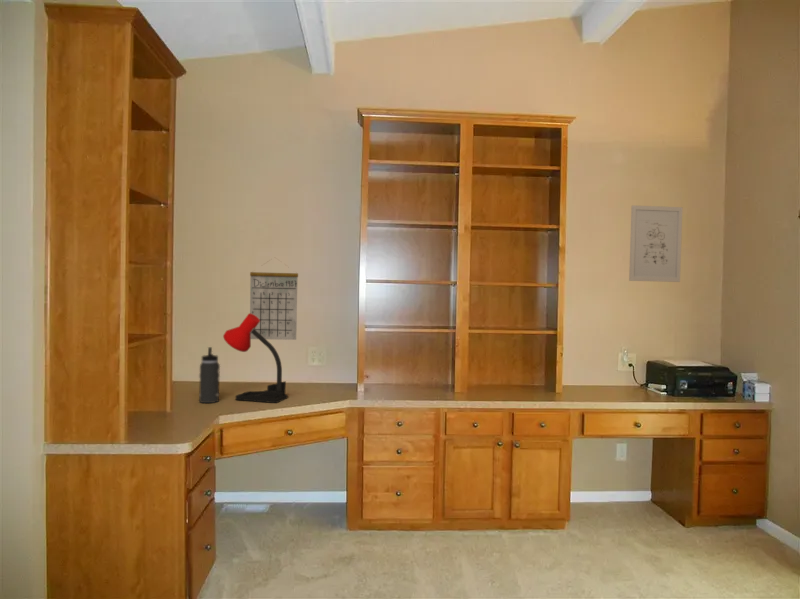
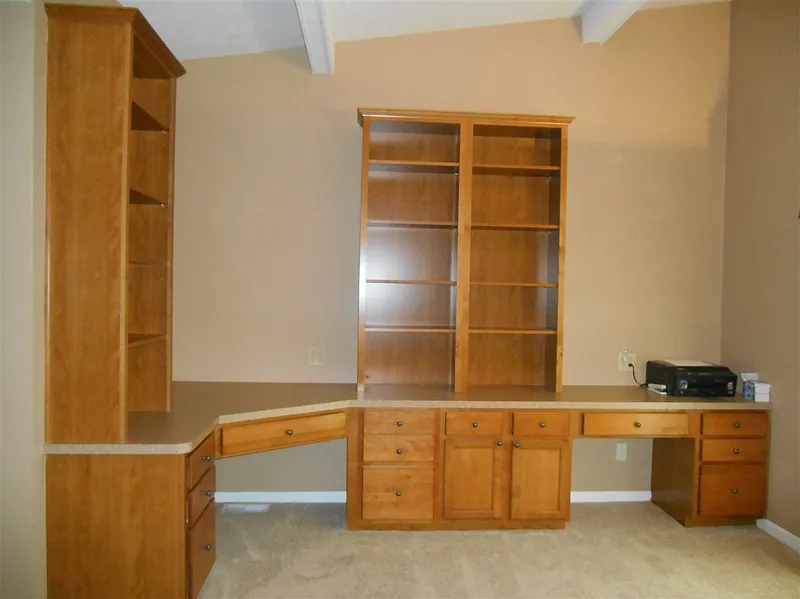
- thermos bottle [198,346,221,404]
- wall art [628,204,684,283]
- desk lamp [222,312,289,404]
- calendar [249,257,299,341]
